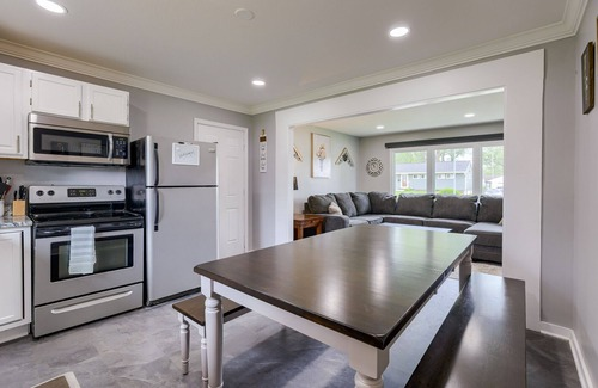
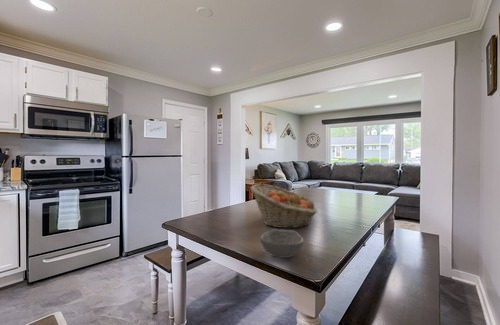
+ bowl [259,228,304,259]
+ fruit basket [250,183,319,229]
